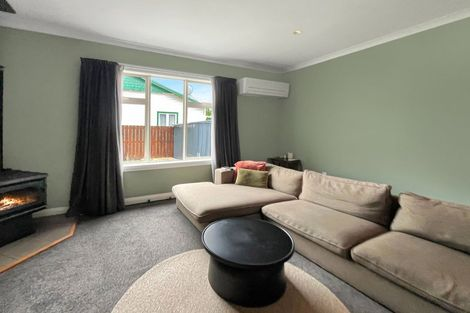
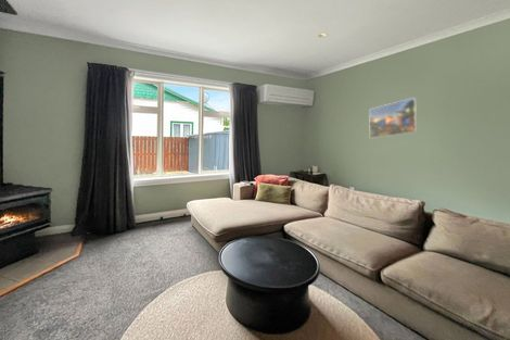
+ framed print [368,97,418,140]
